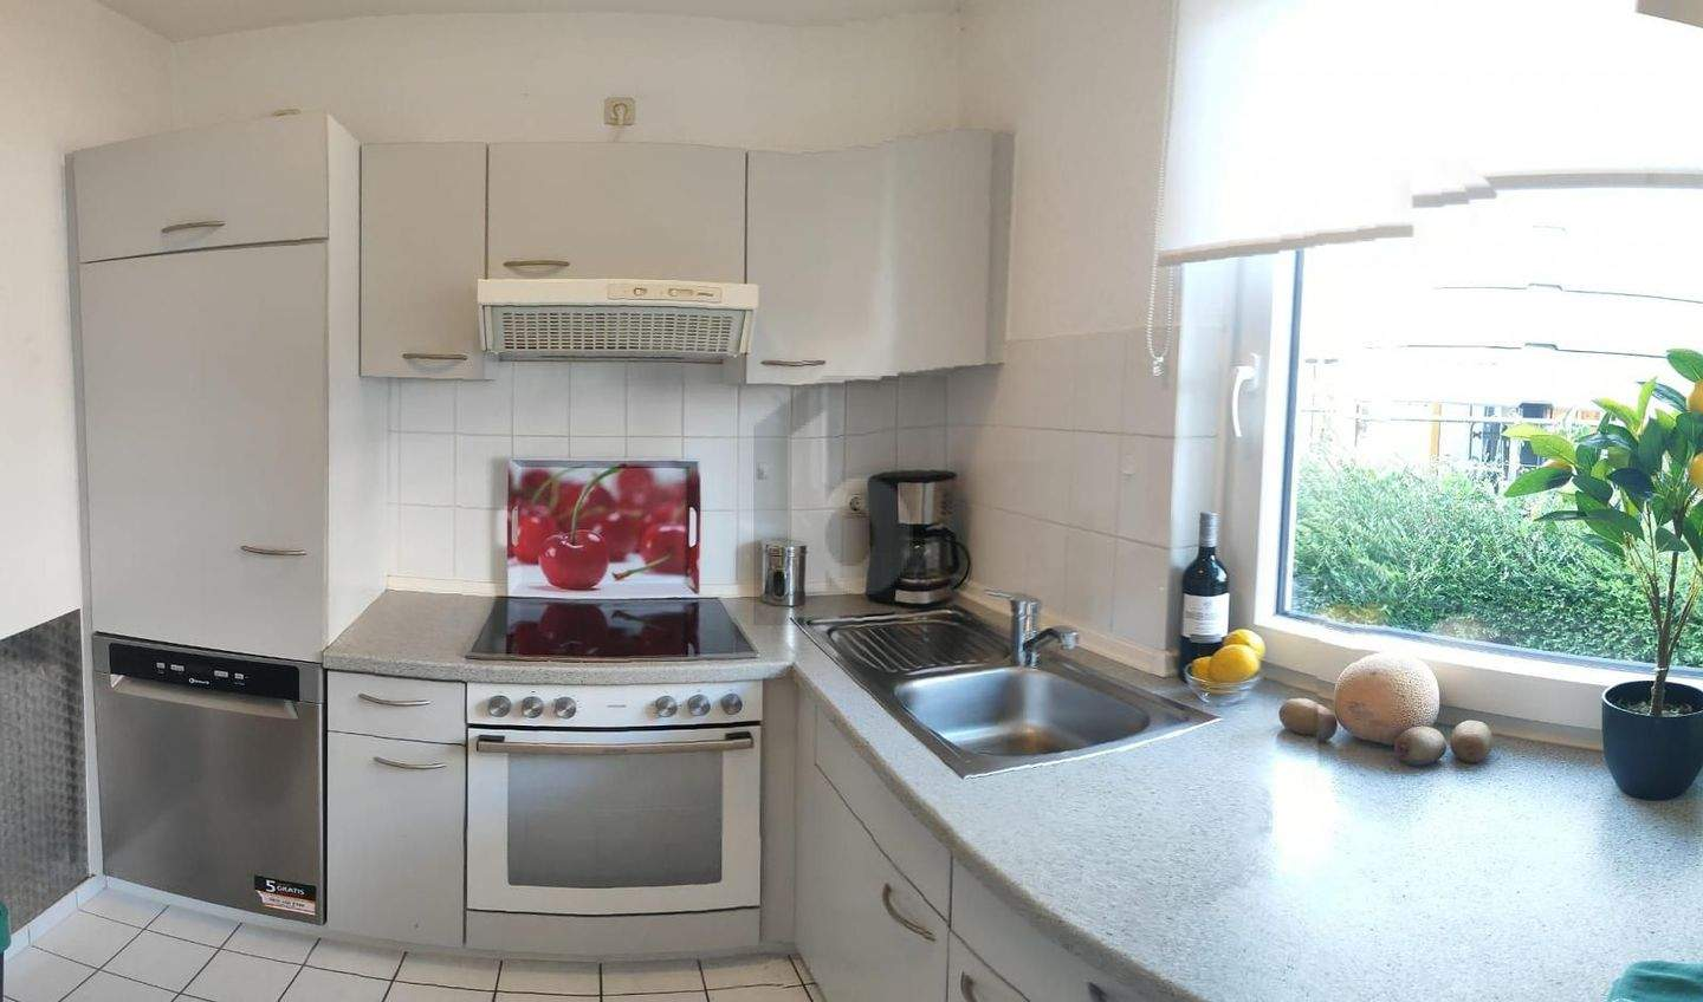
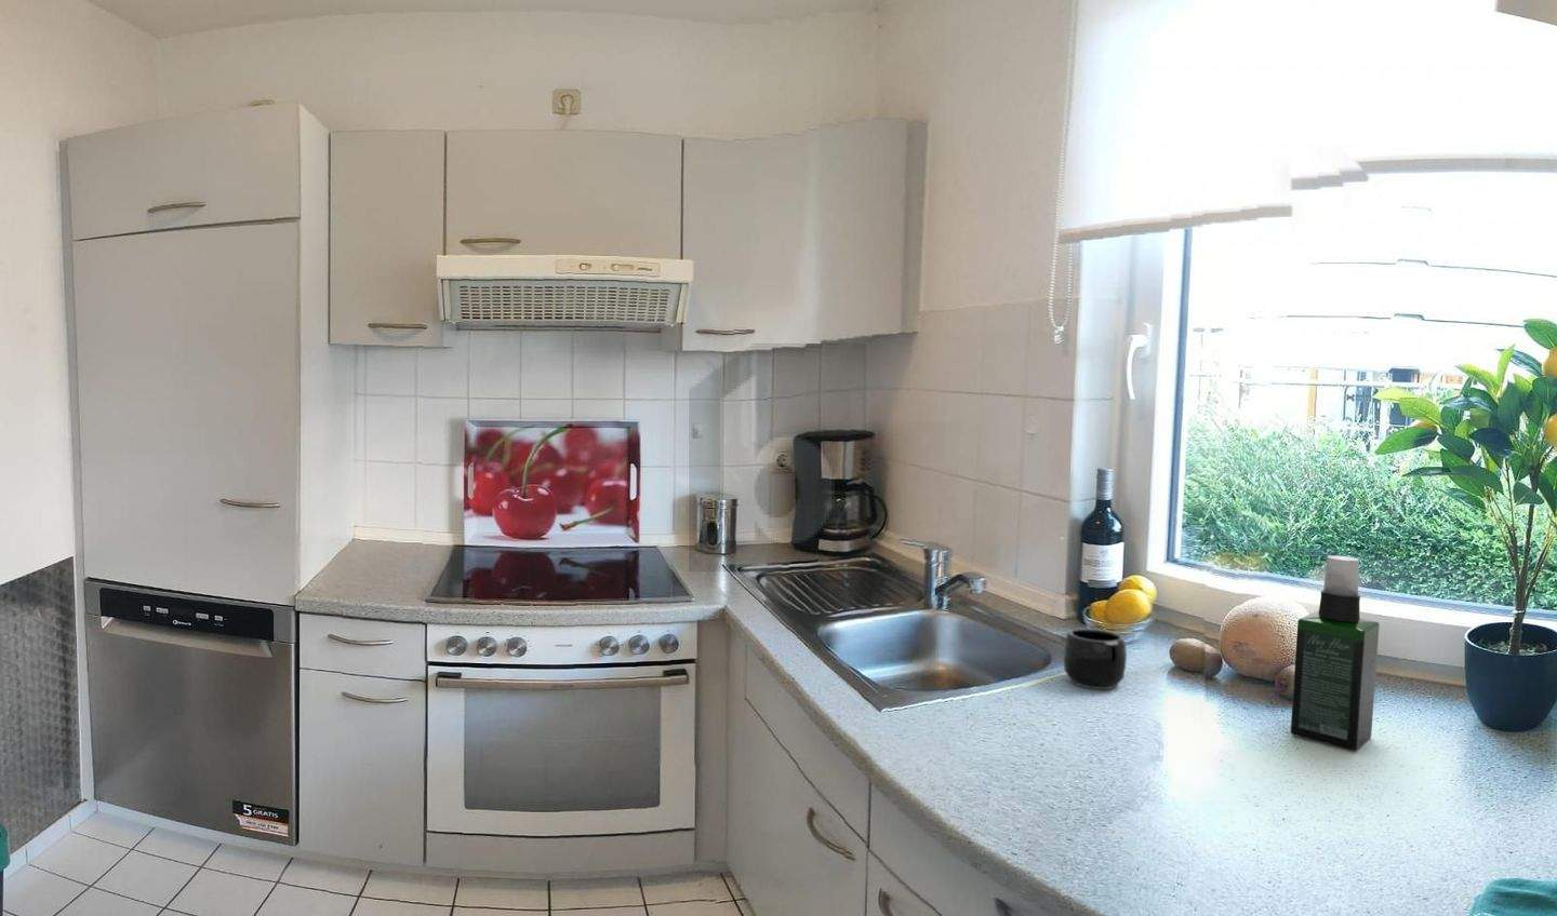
+ mug [1062,628,1128,690]
+ spray bottle [1290,554,1380,751]
